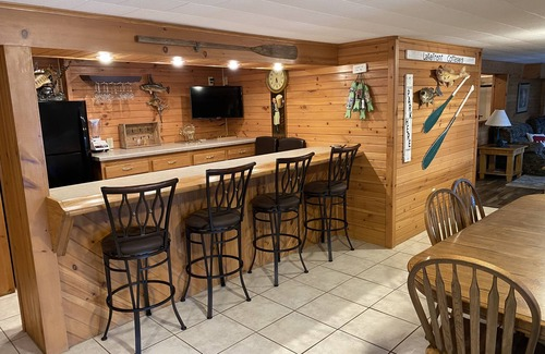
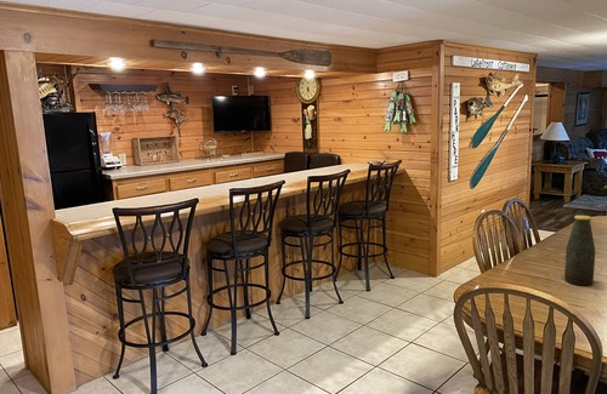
+ bottle [563,215,596,287]
